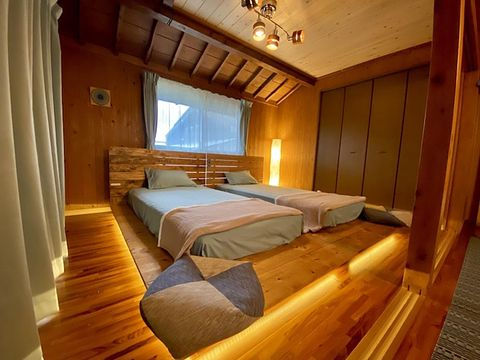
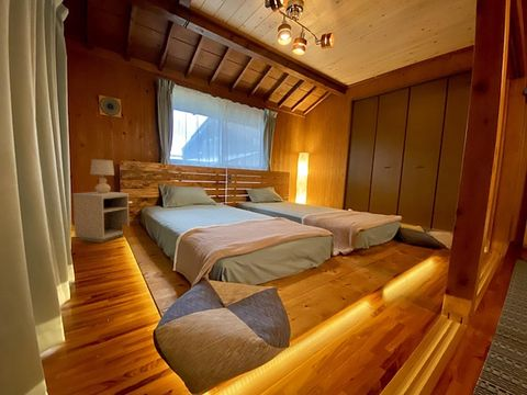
+ table lamp [89,158,115,193]
+ nightstand [71,191,131,244]
